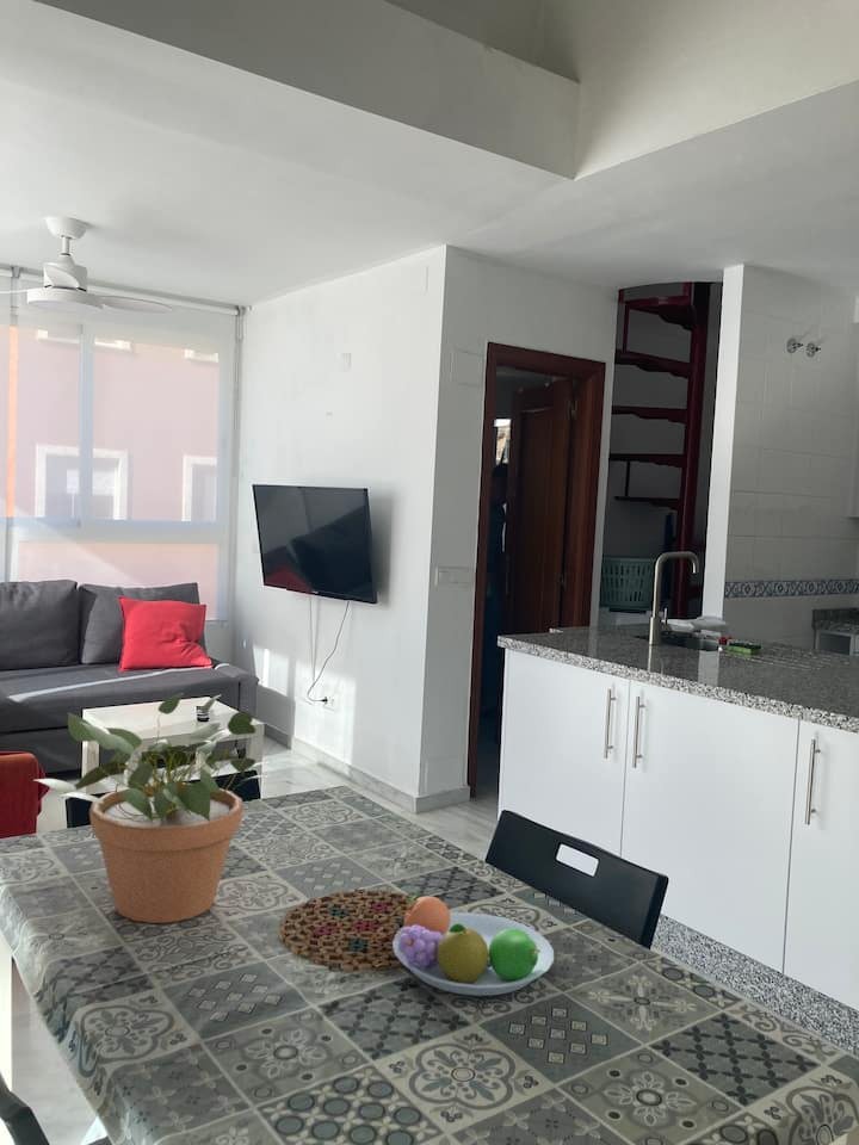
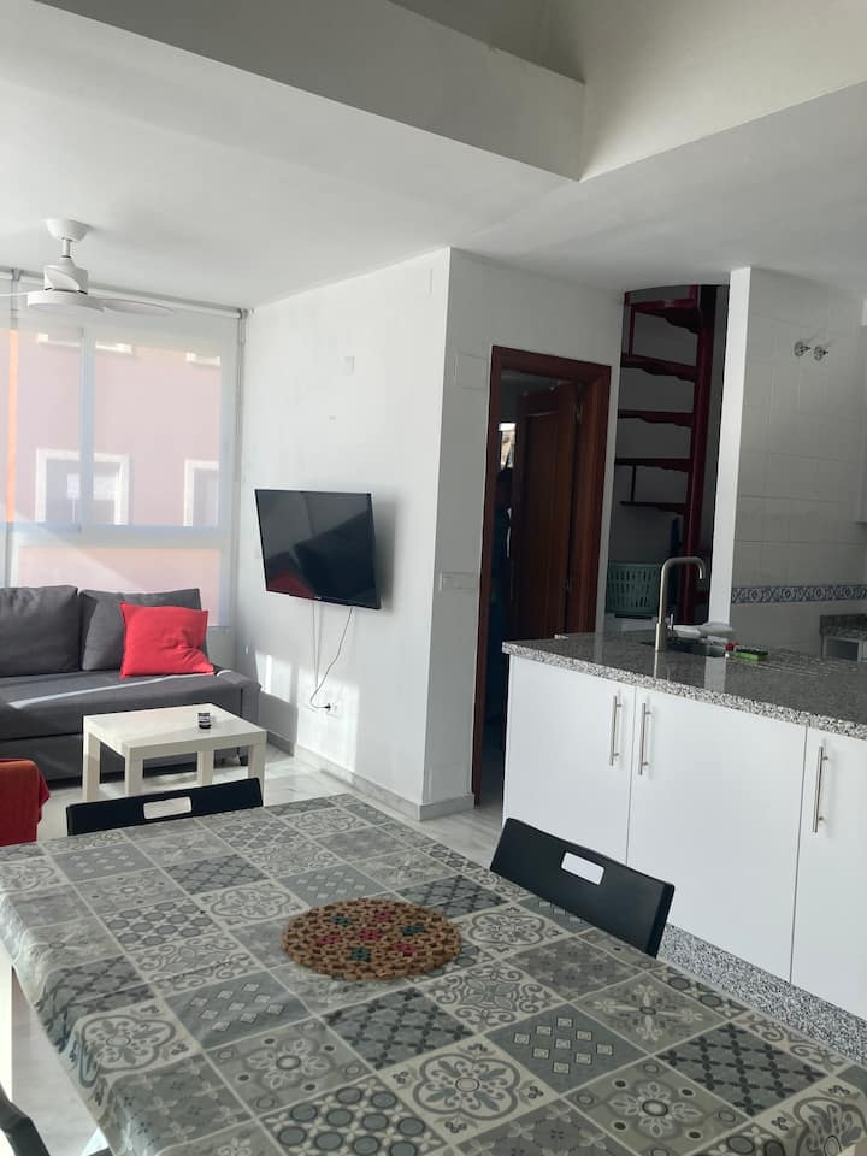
- fruit bowl [391,892,555,997]
- potted plant [35,692,272,924]
